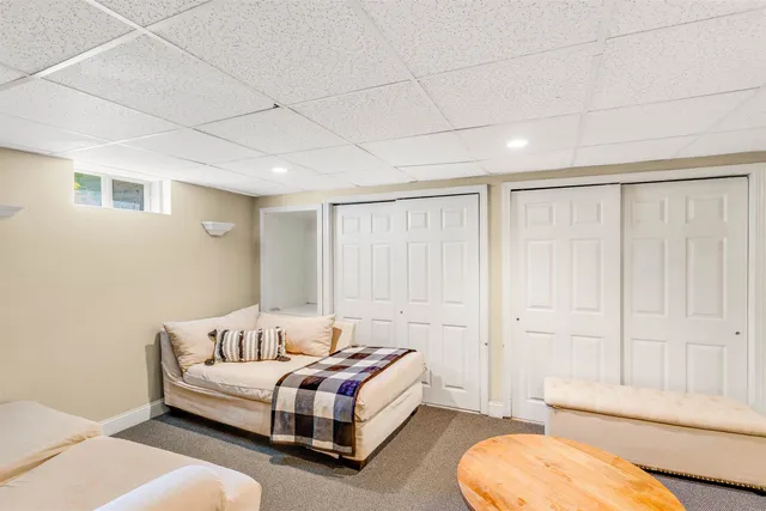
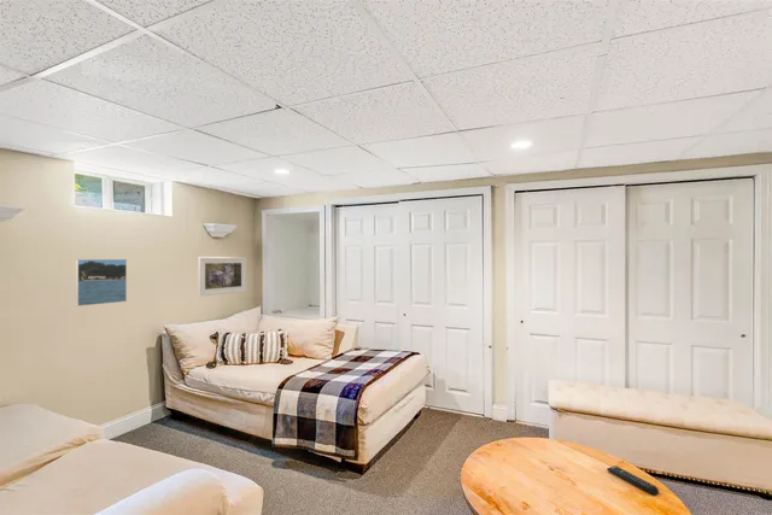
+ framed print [197,256,247,298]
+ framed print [75,258,128,308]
+ remote control [606,464,660,496]
